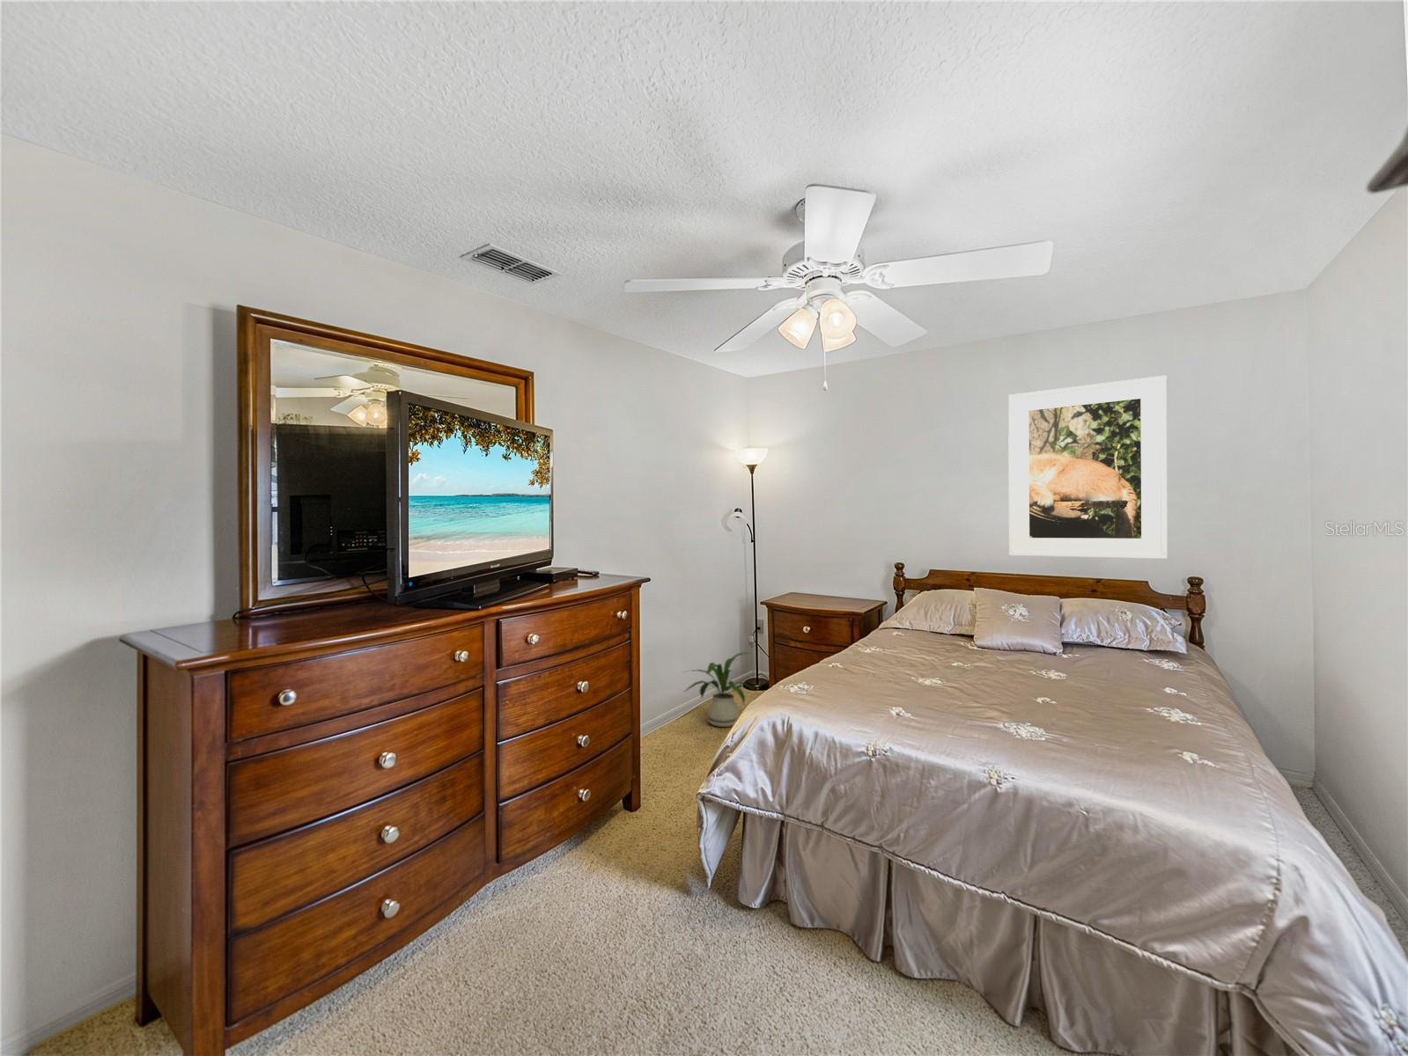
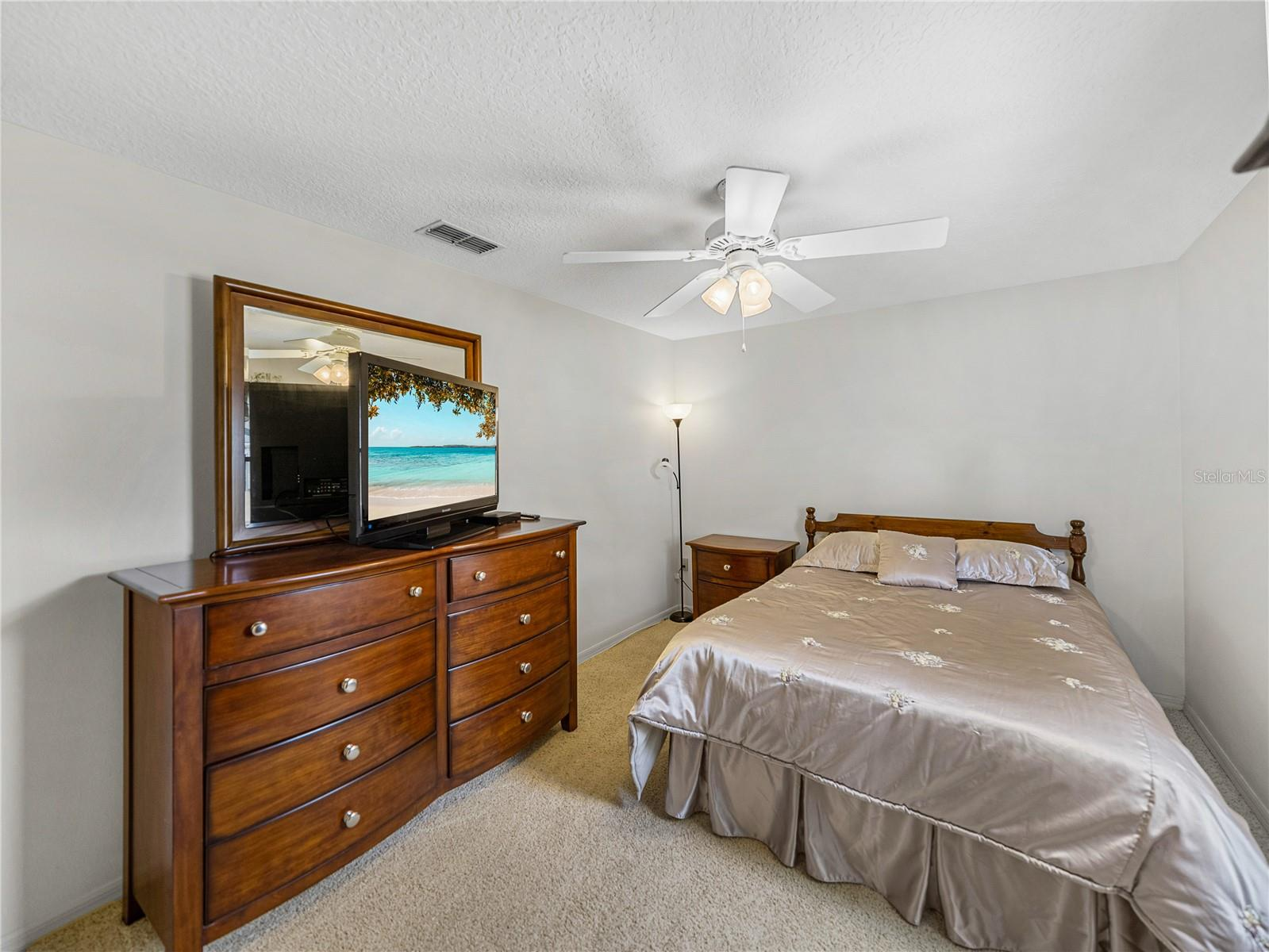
- house plant [682,651,759,728]
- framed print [1007,375,1167,560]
